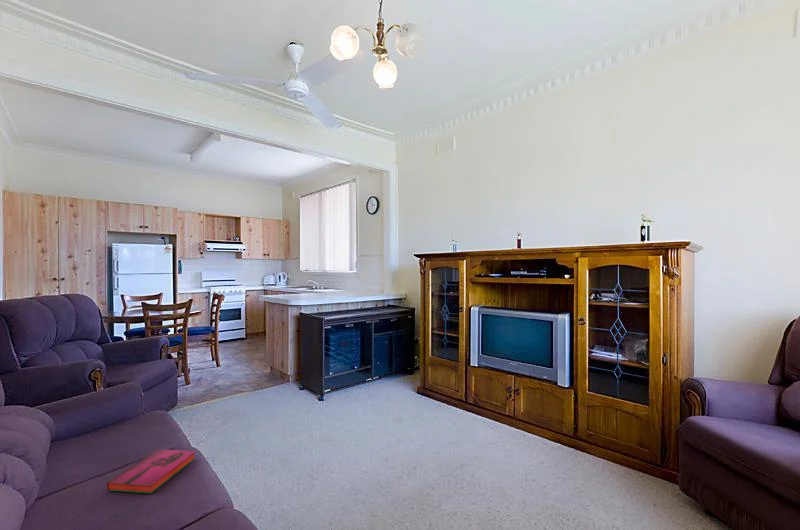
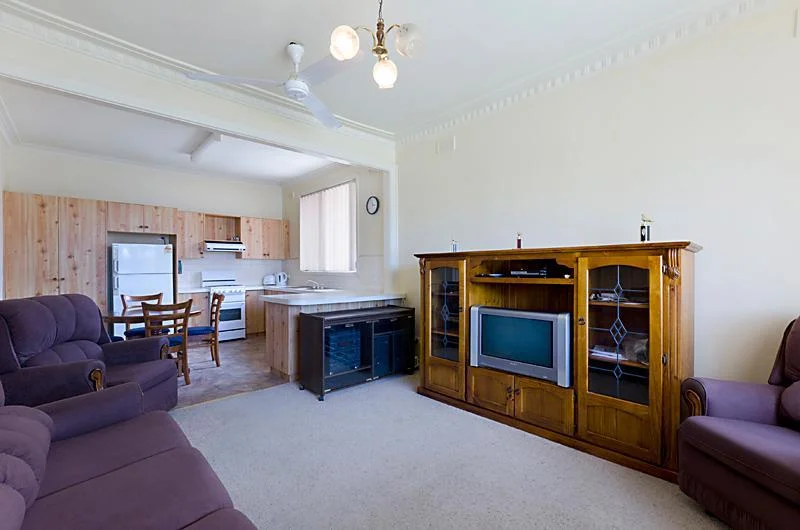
- hardback book [106,448,196,494]
